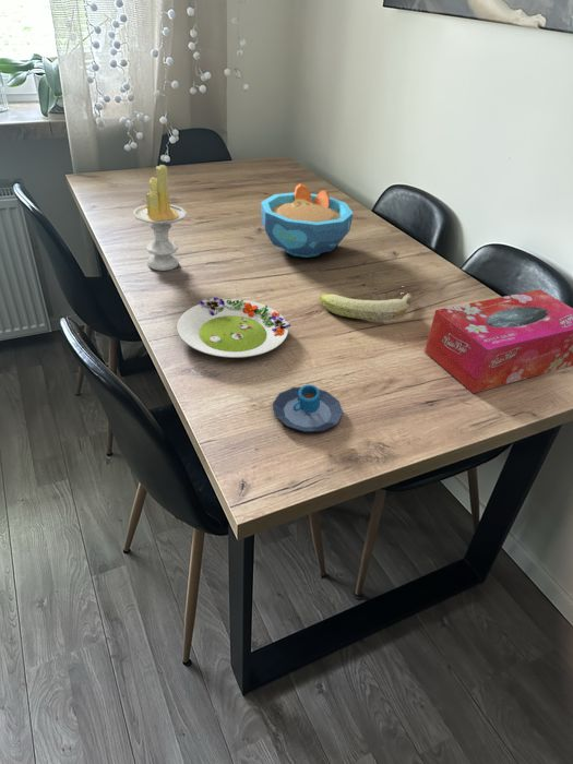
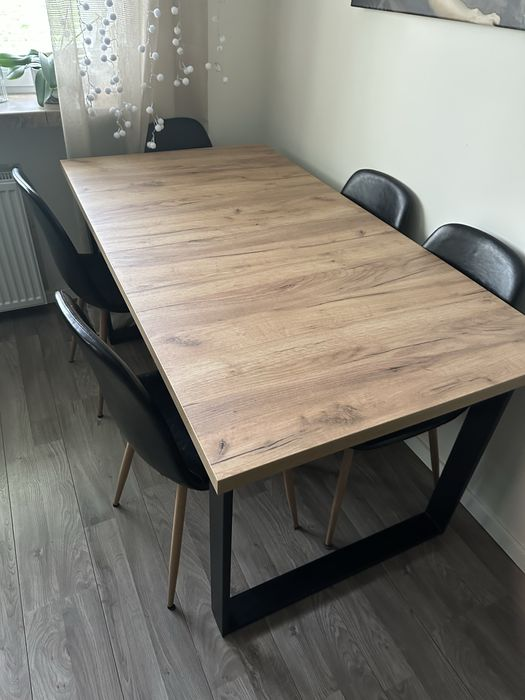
- salad plate [176,297,291,359]
- candle [132,164,188,272]
- bowl [260,182,355,259]
- tissue box [423,288,573,394]
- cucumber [319,293,413,321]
- mug [272,383,344,433]
